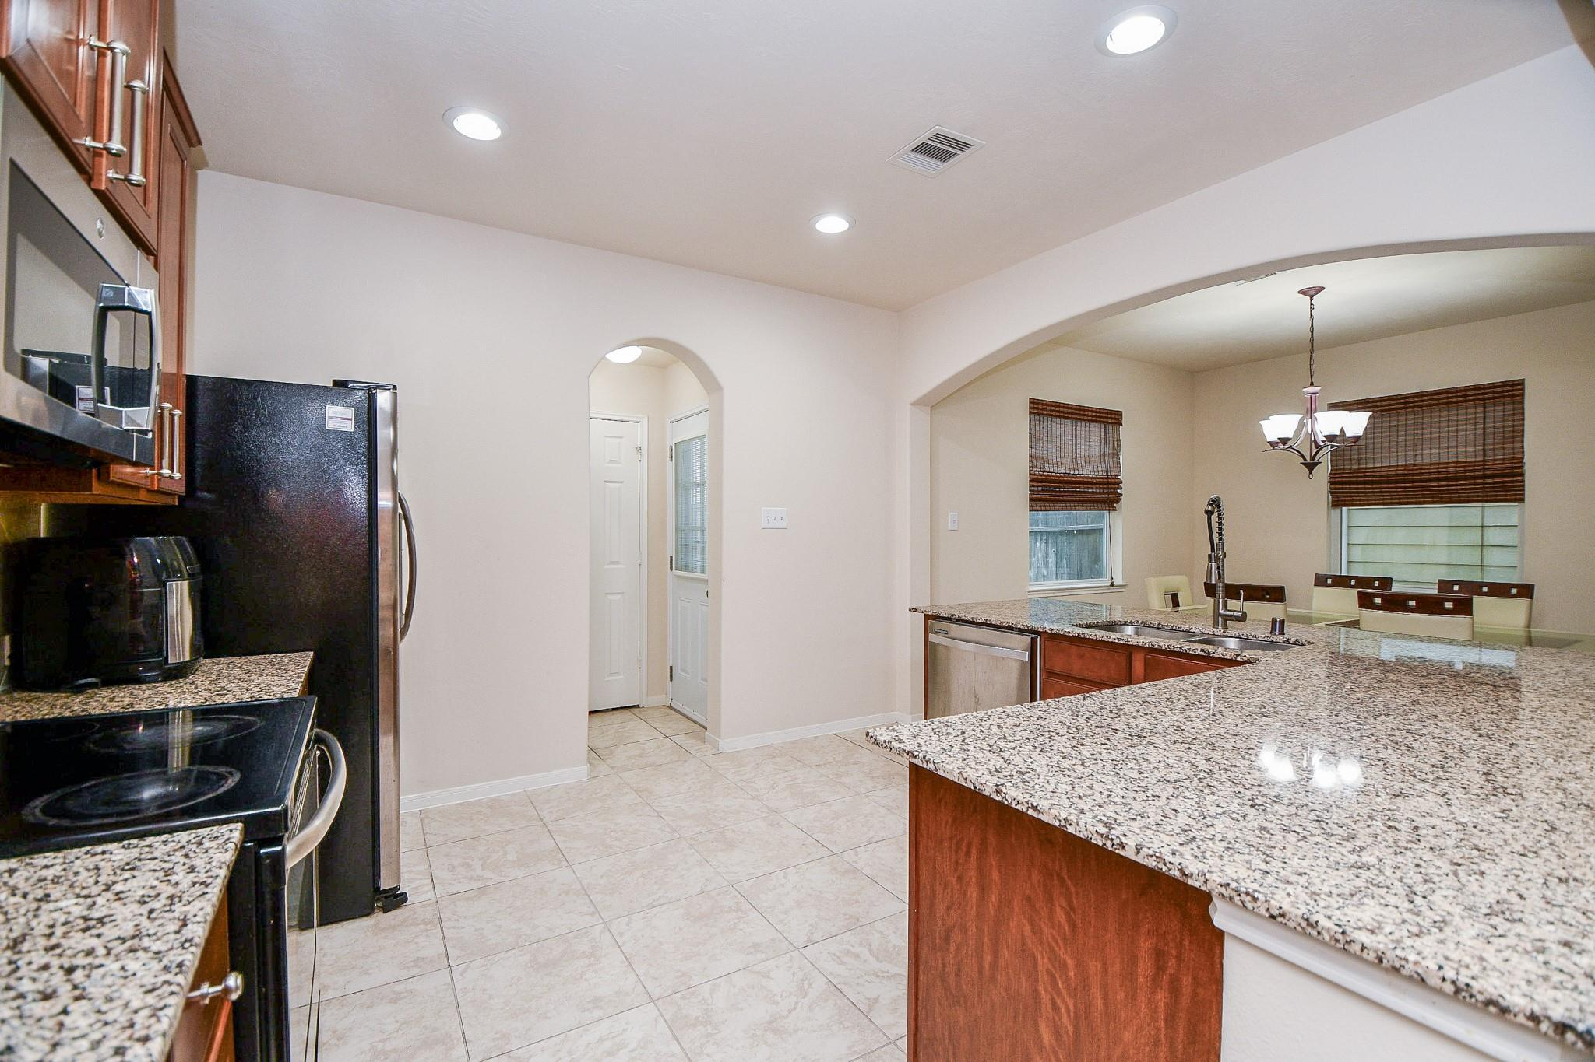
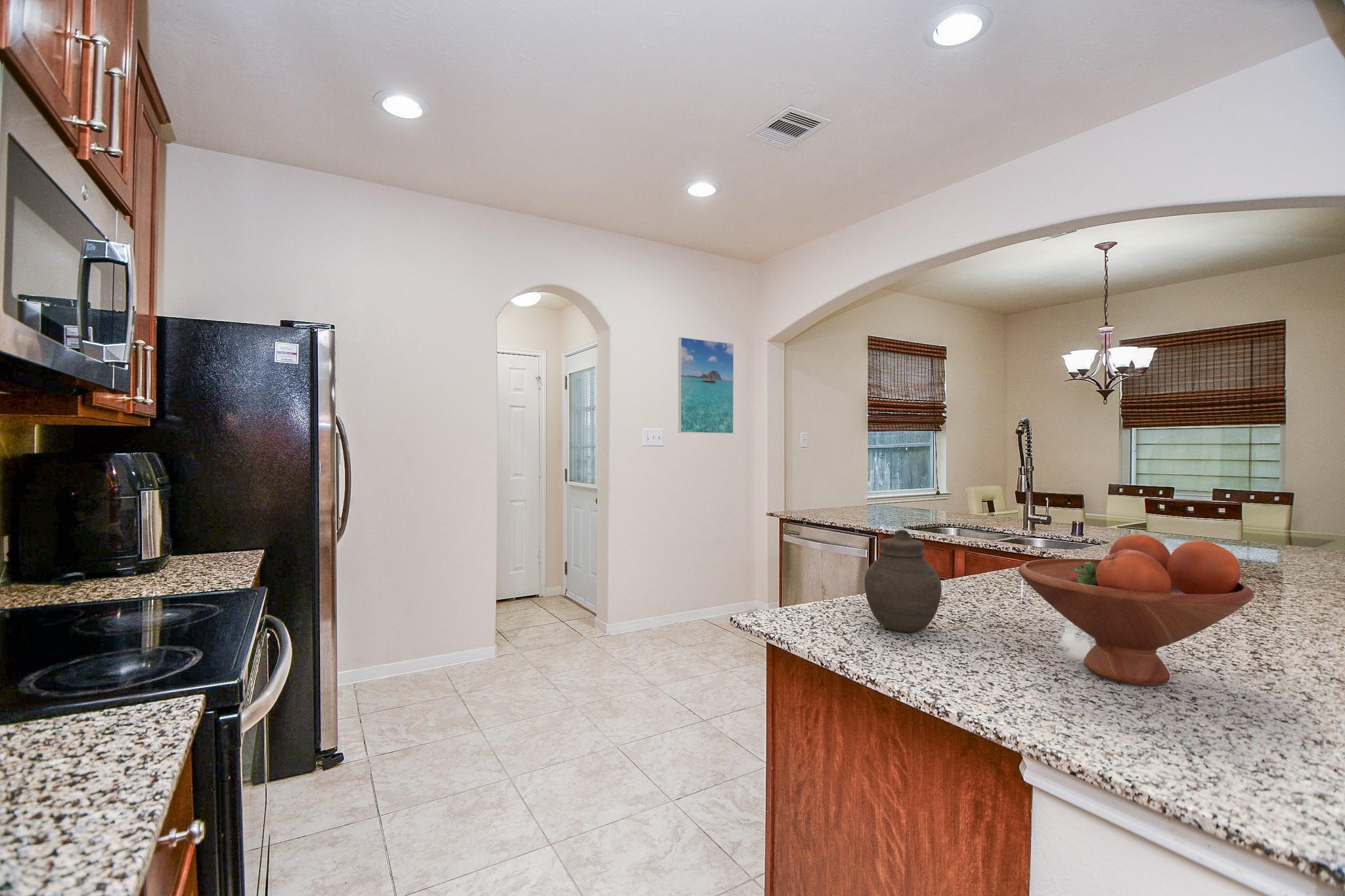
+ jar [864,529,942,633]
+ fruit bowl [1017,533,1255,686]
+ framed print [678,337,734,435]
